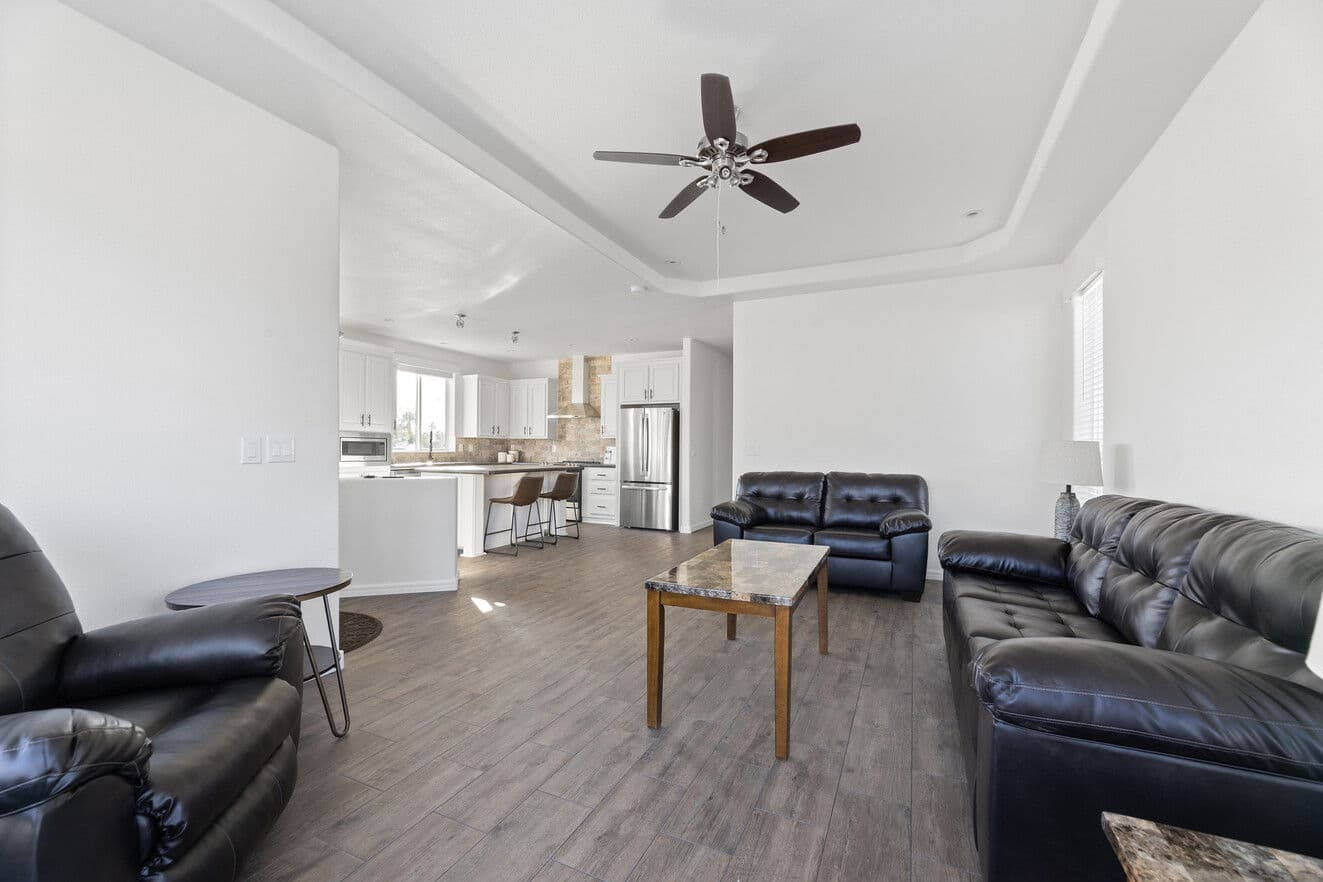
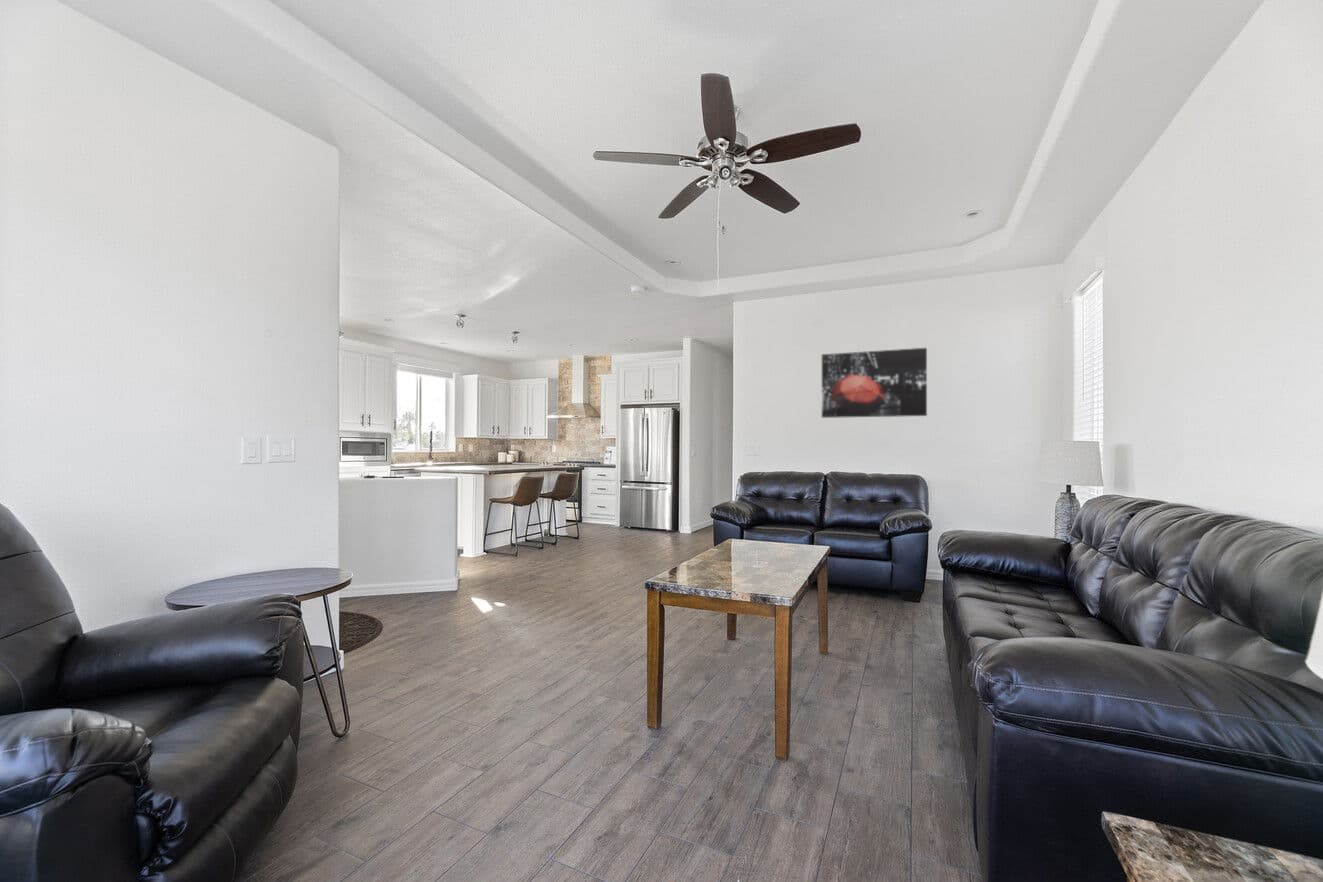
+ wall art [821,347,928,419]
